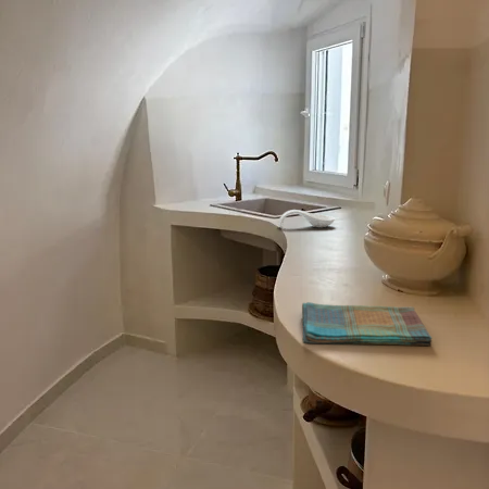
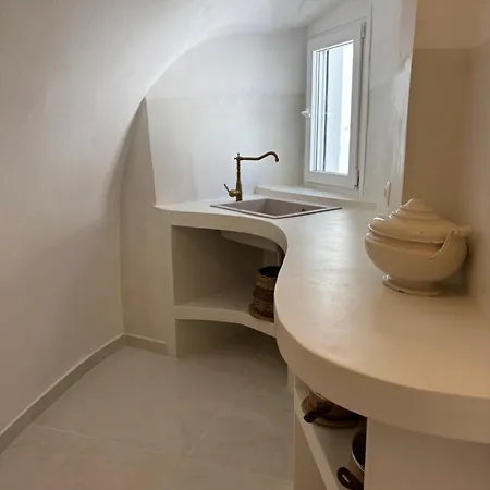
- dish towel [301,301,434,347]
- spoon rest [278,209,336,228]
